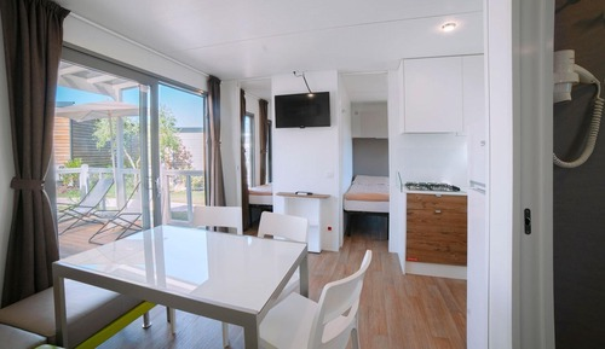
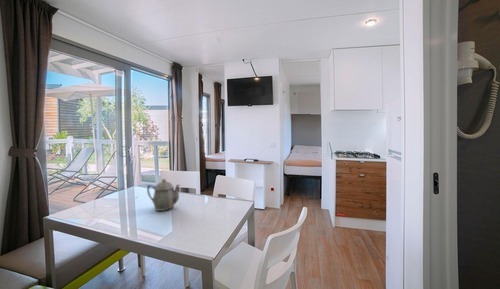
+ teapot [146,178,181,212]
